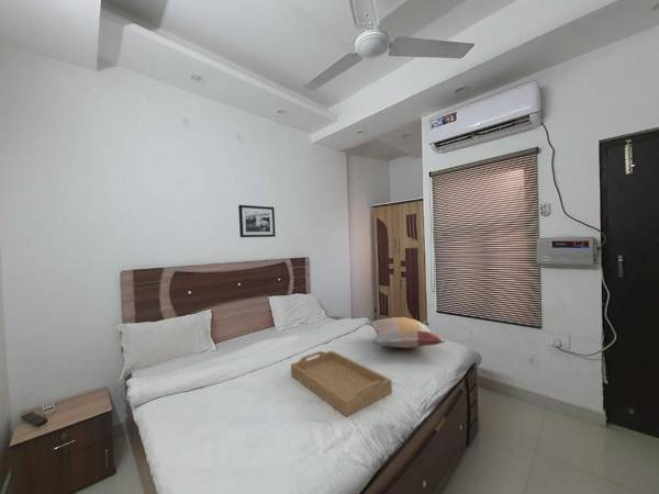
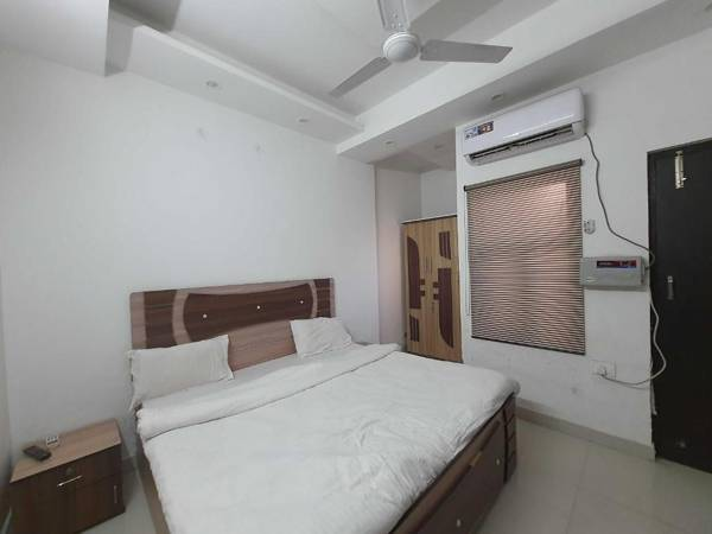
- serving tray [290,349,393,418]
- picture frame [237,204,277,238]
- decorative pillow [369,316,446,349]
